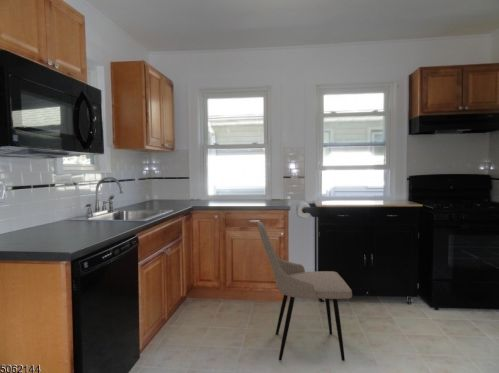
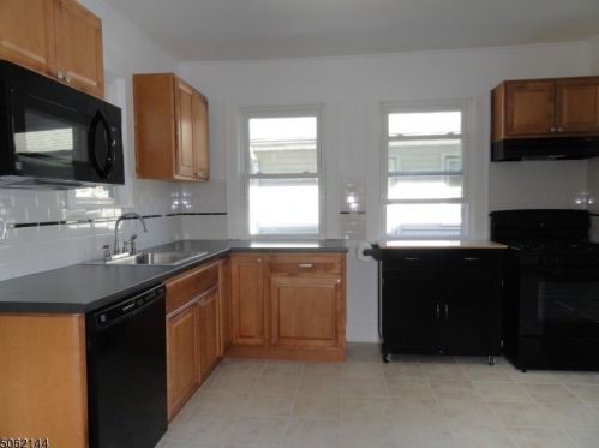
- dining chair [257,221,353,362]
